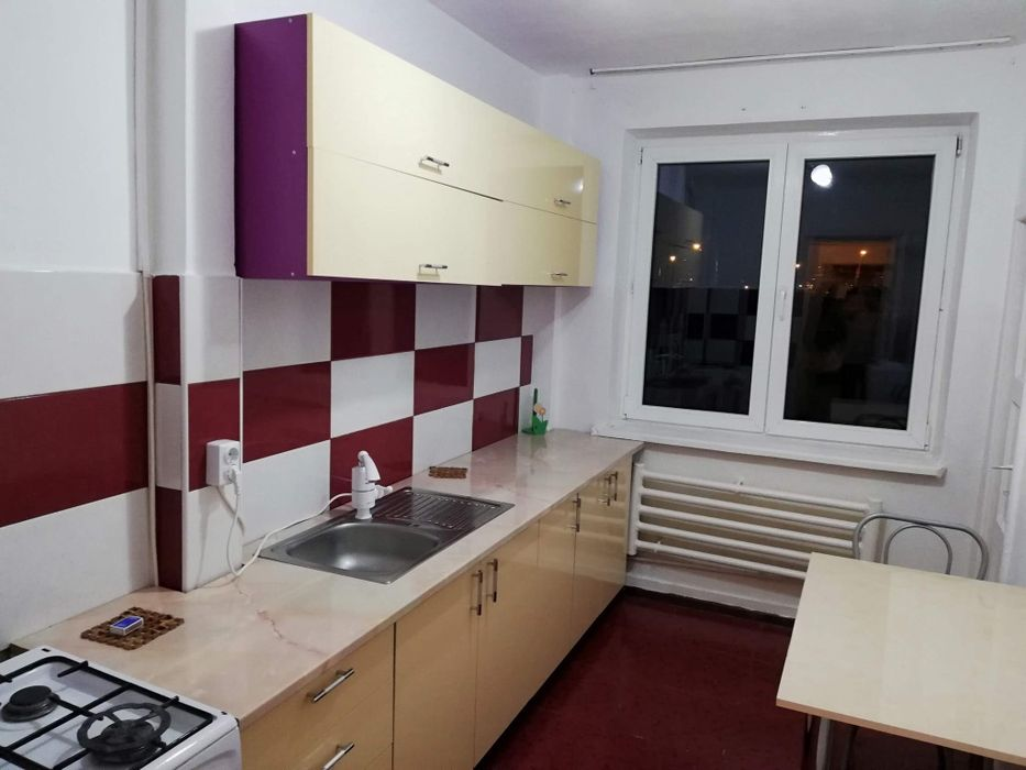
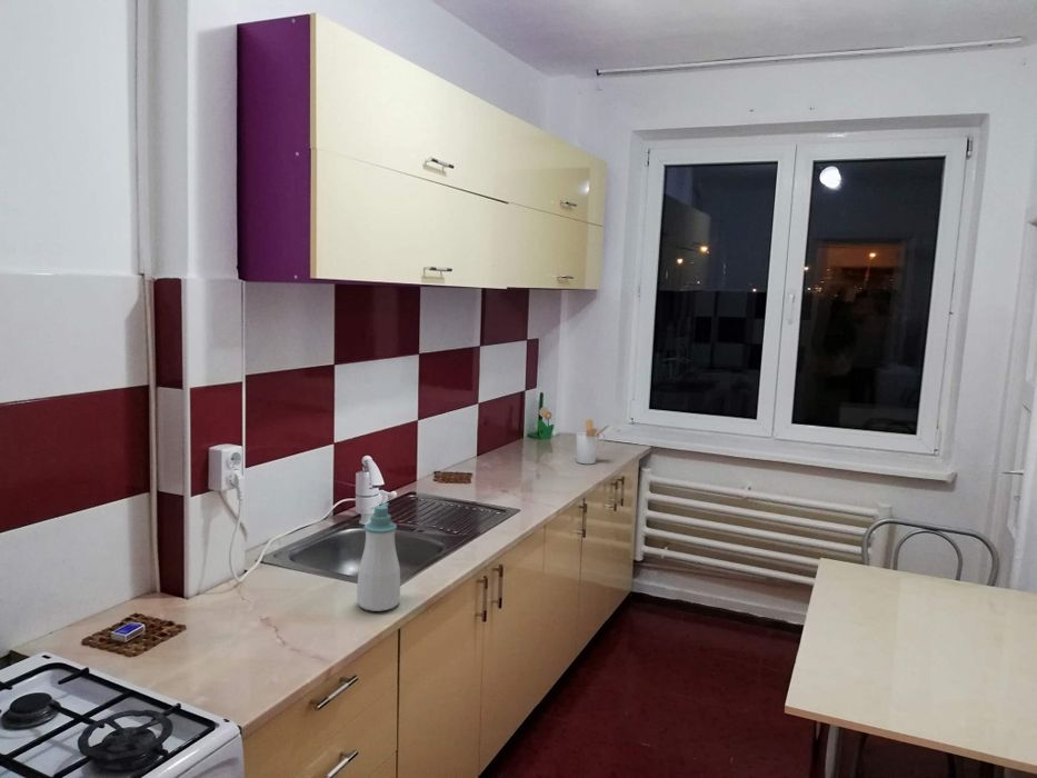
+ soap bottle [356,501,401,612]
+ utensil holder [576,418,612,465]
